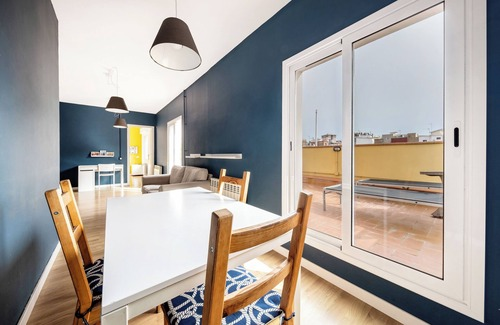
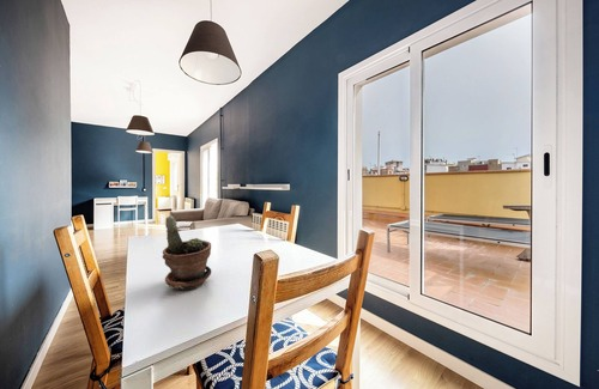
+ potted plant [162,214,212,291]
